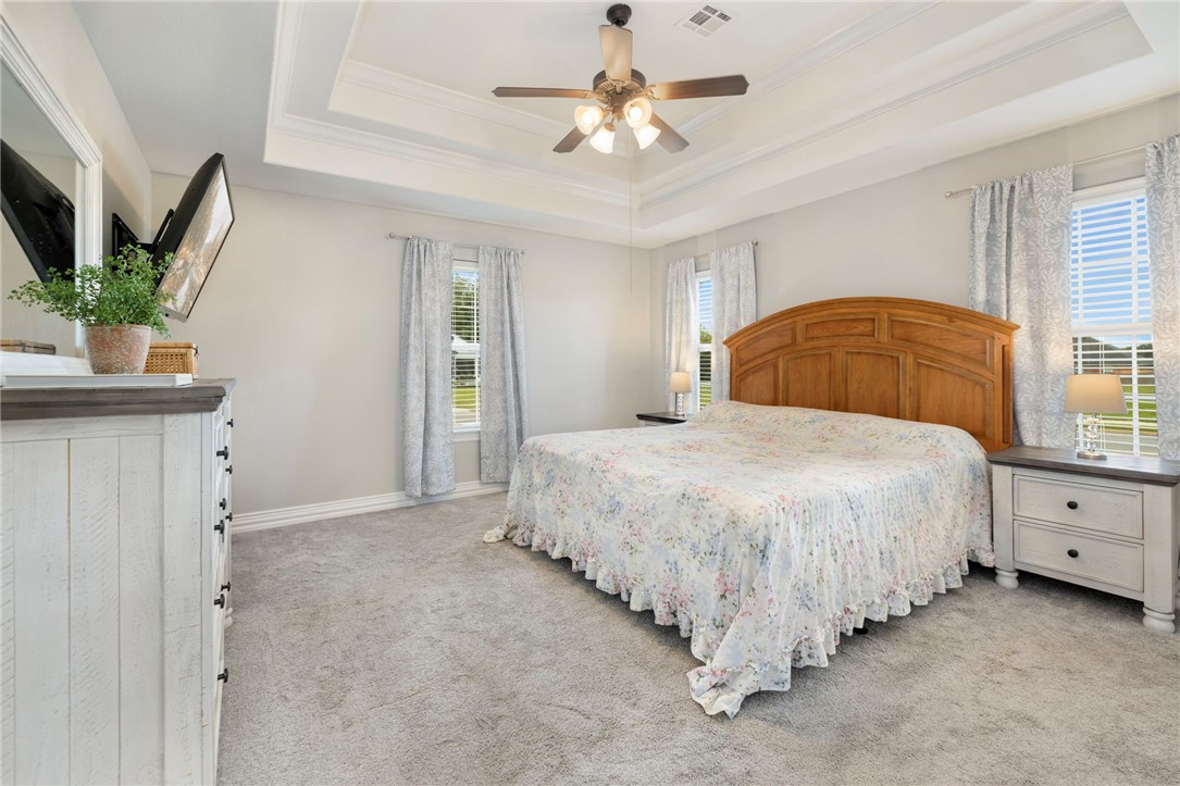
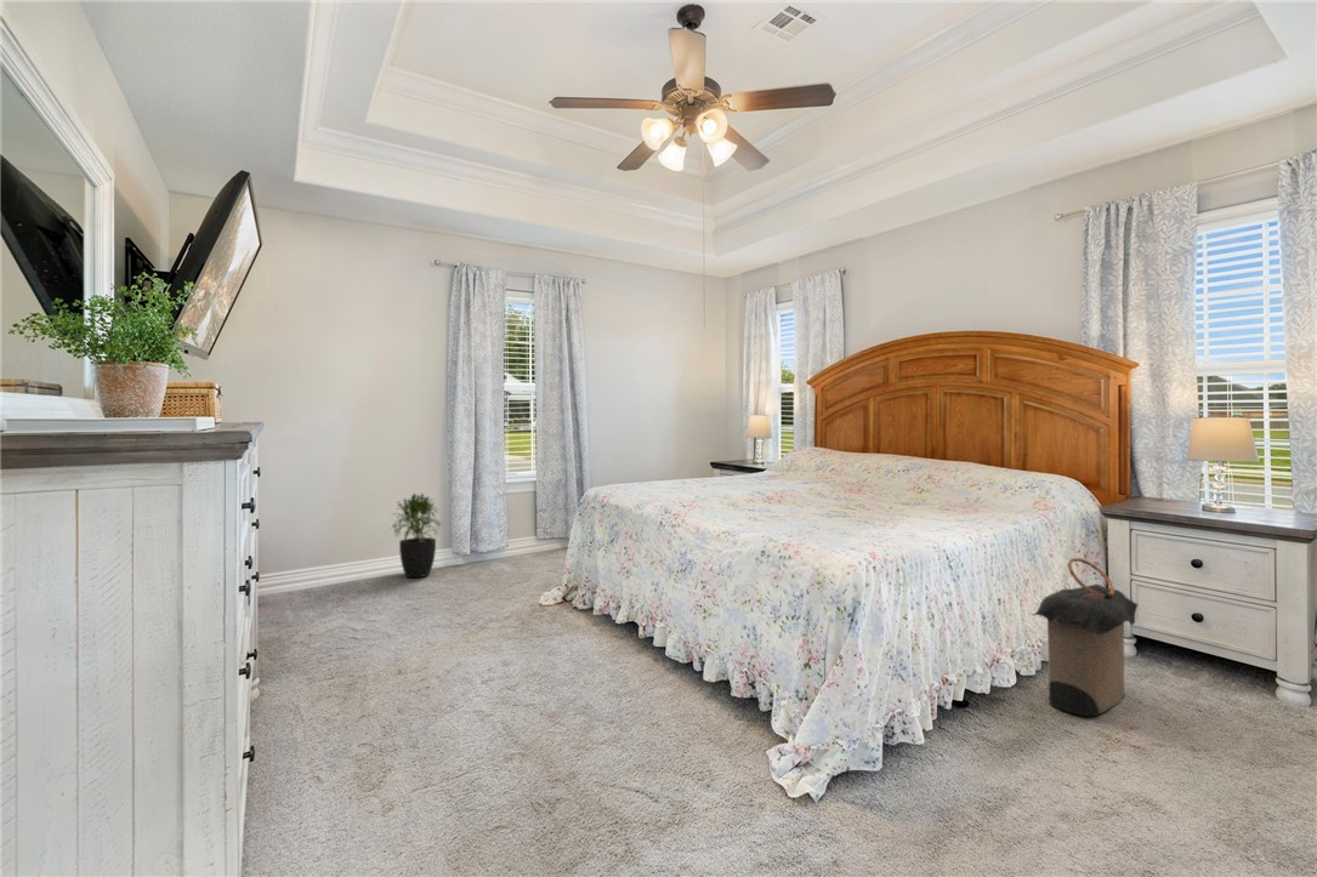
+ potted plant [391,491,443,579]
+ laundry hamper [1032,557,1139,717]
